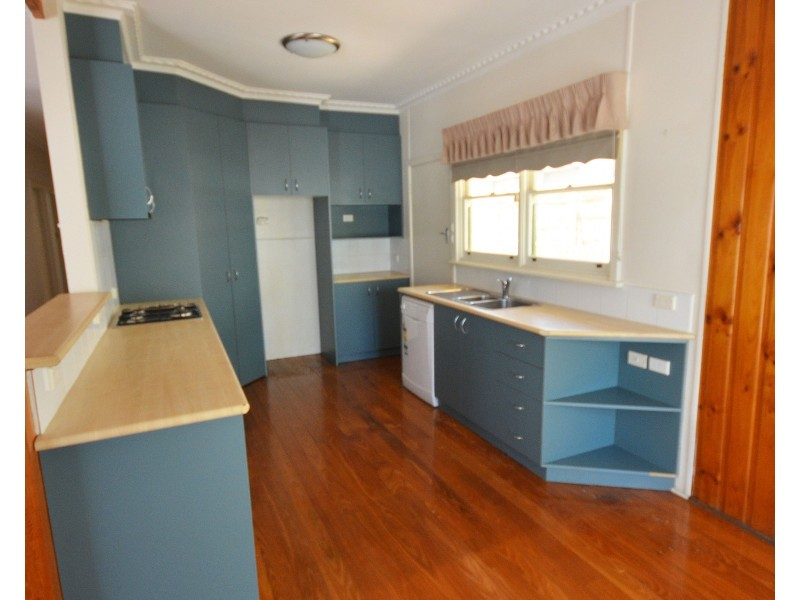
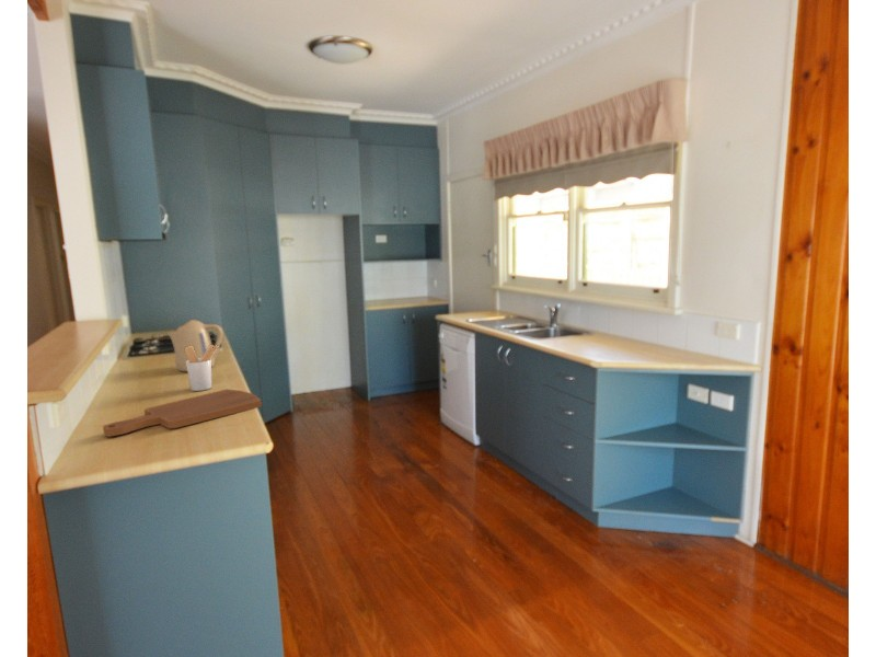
+ cutting board [102,388,263,438]
+ kettle [166,319,224,372]
+ utensil holder [185,344,220,392]
